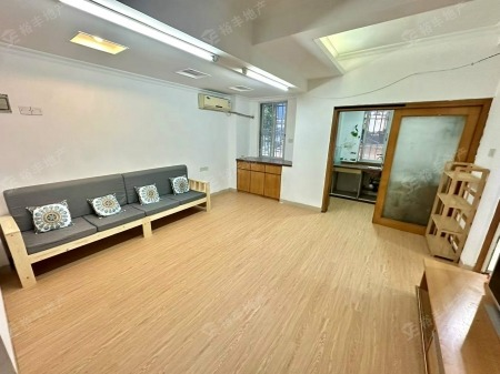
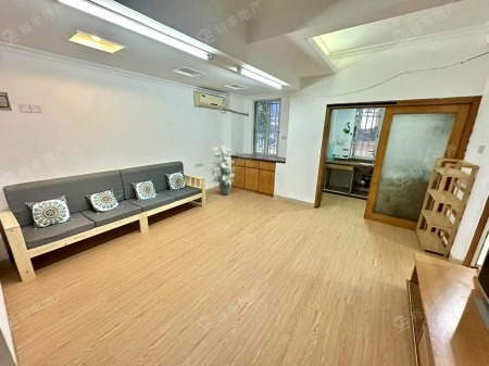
+ indoor plant [209,144,237,195]
